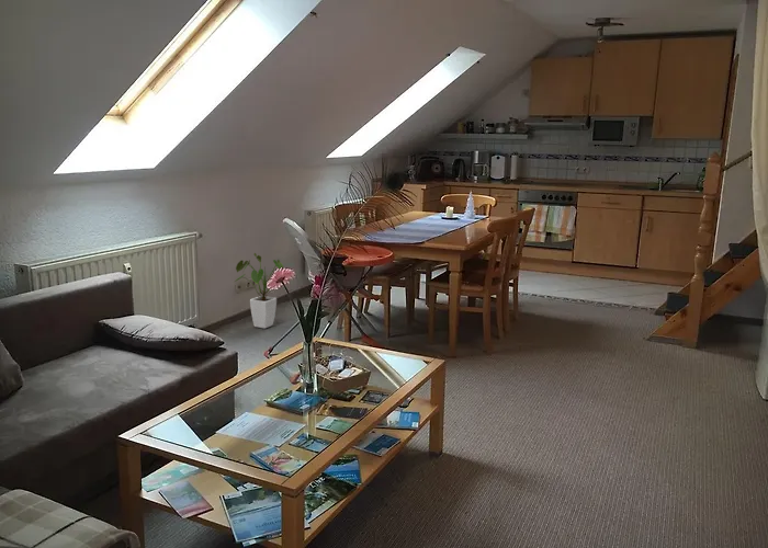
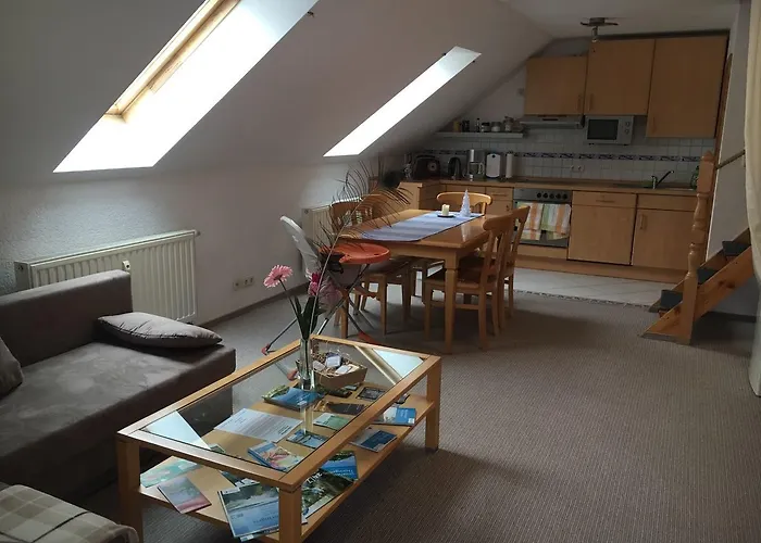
- house plant [234,252,285,330]
